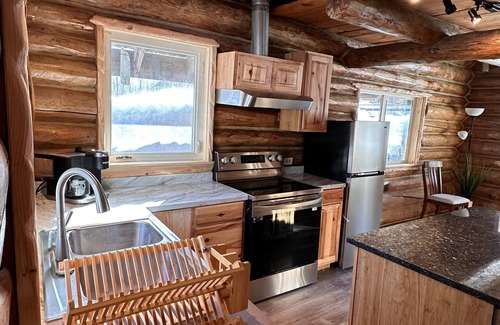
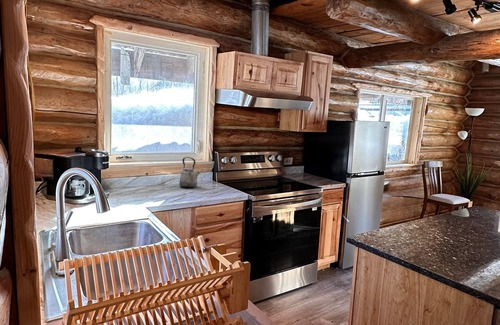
+ kettle [178,156,201,189]
